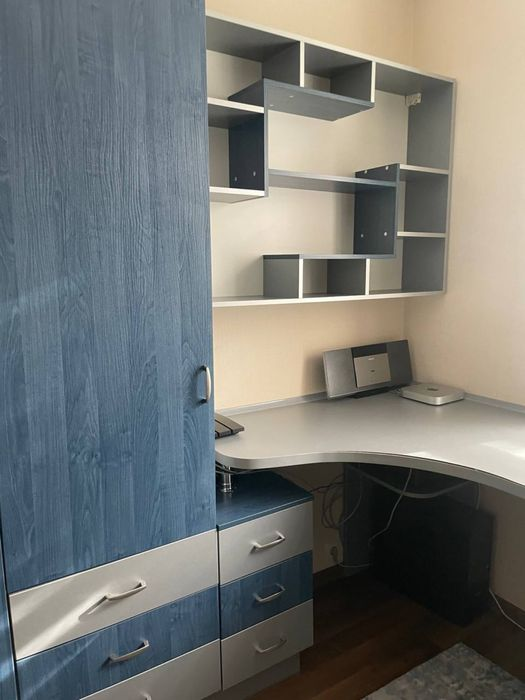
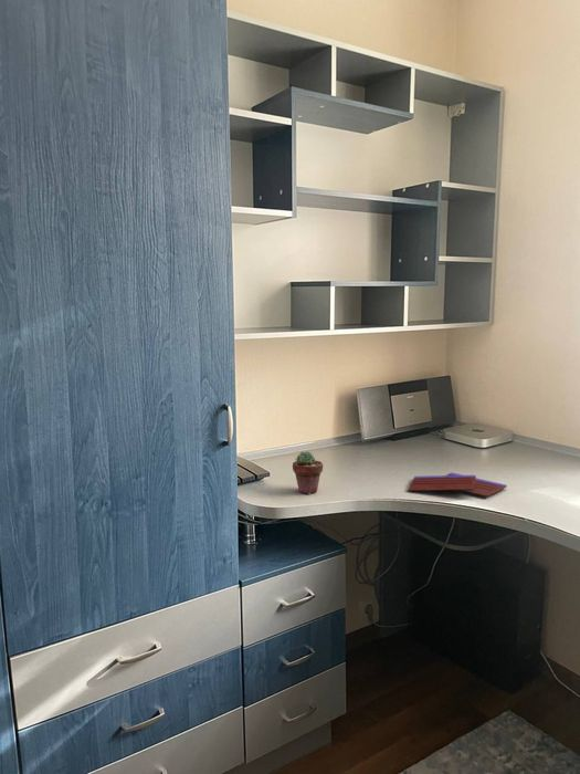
+ potted succulent [292,450,324,495]
+ book [407,472,508,498]
